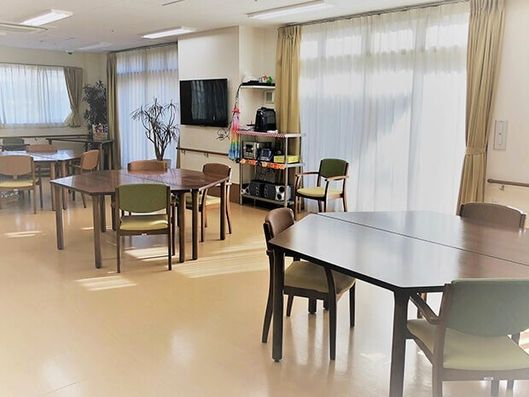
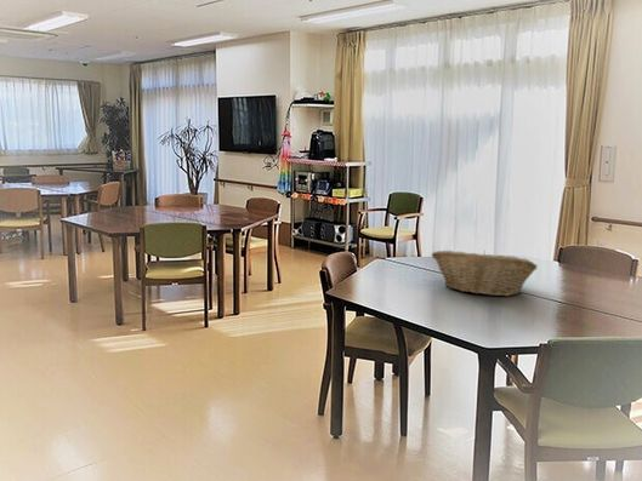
+ fruit basket [431,250,539,297]
